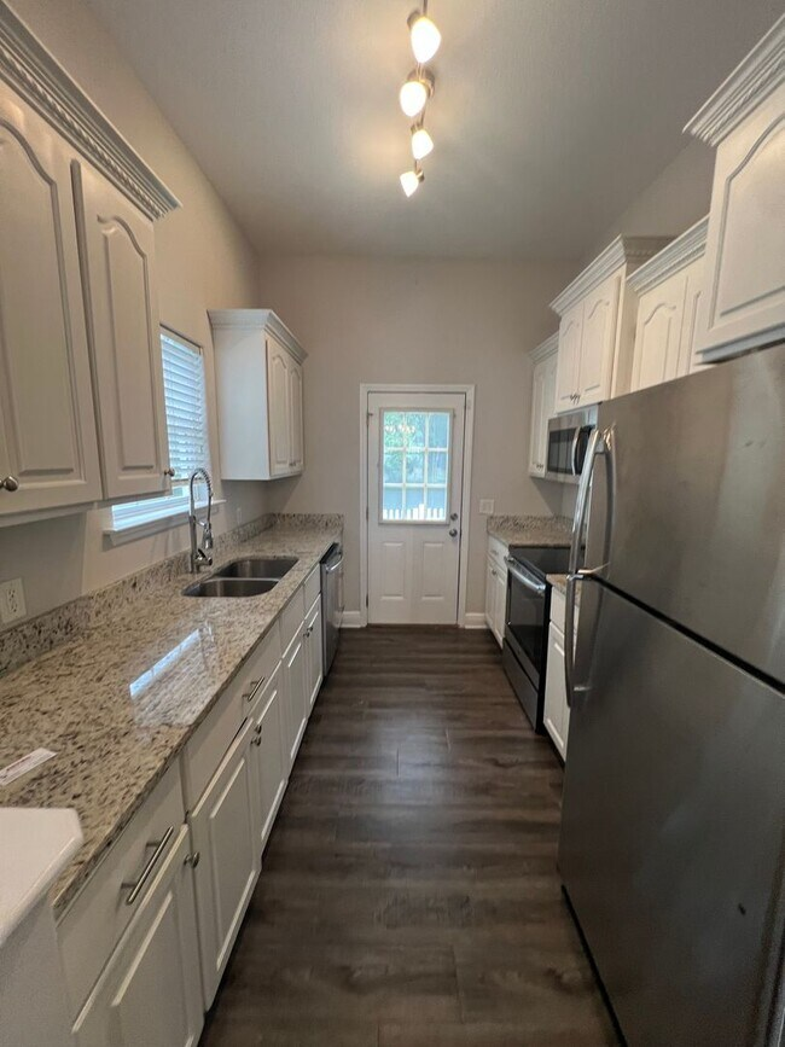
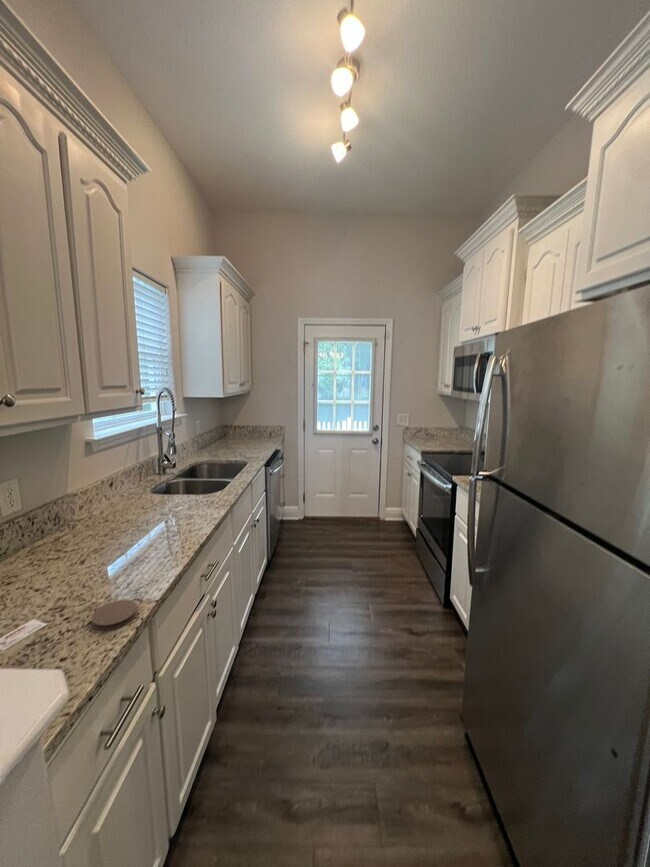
+ coaster [91,599,139,631]
